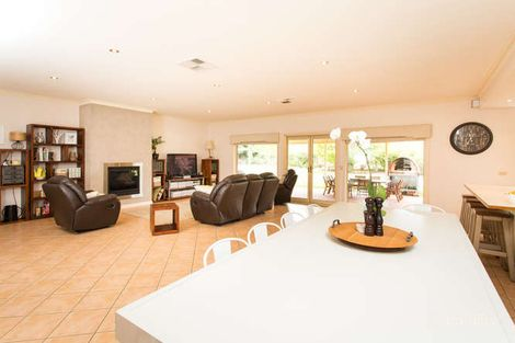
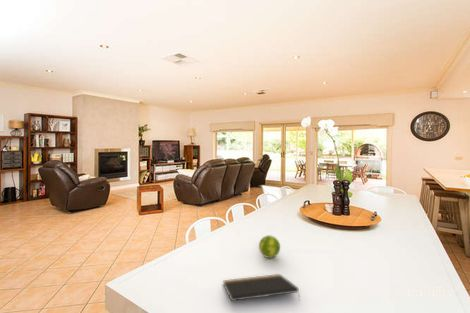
+ notepad [222,273,301,302]
+ fruit [258,234,281,259]
